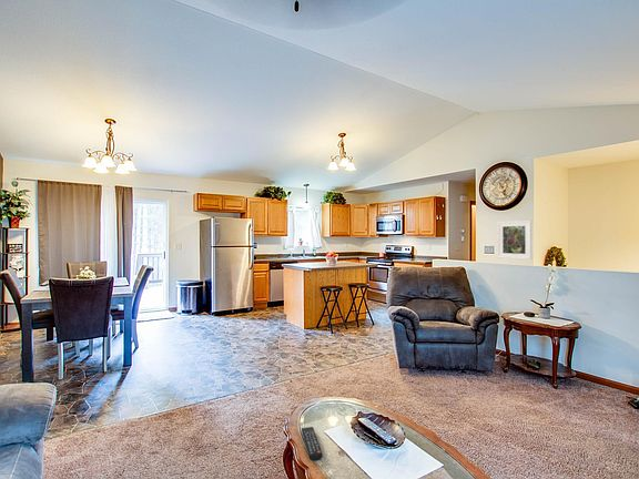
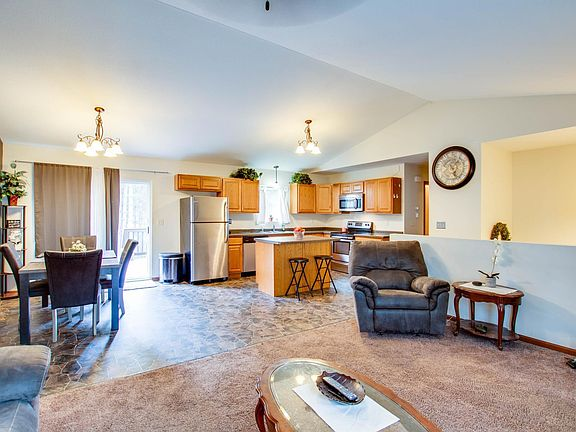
- remote control [301,426,324,461]
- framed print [496,220,532,261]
